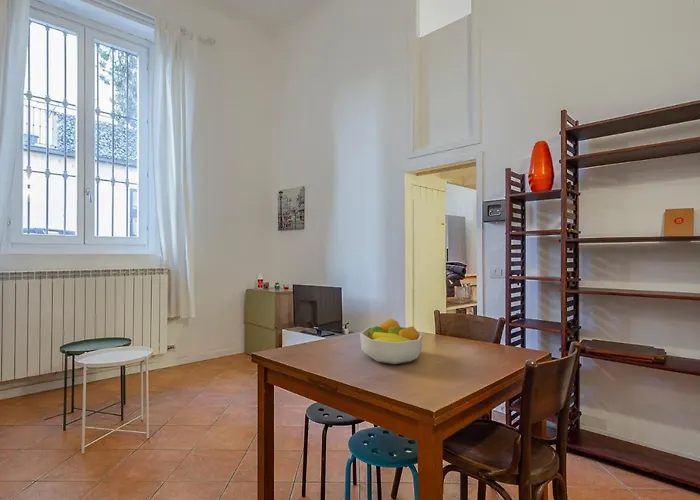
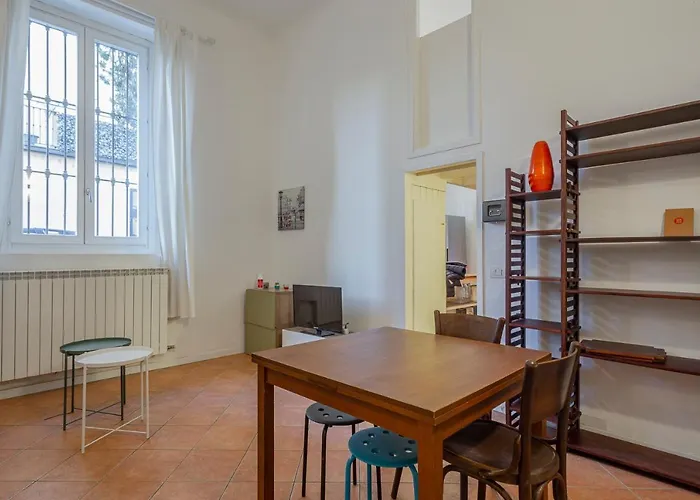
- fruit bowl [359,318,424,365]
